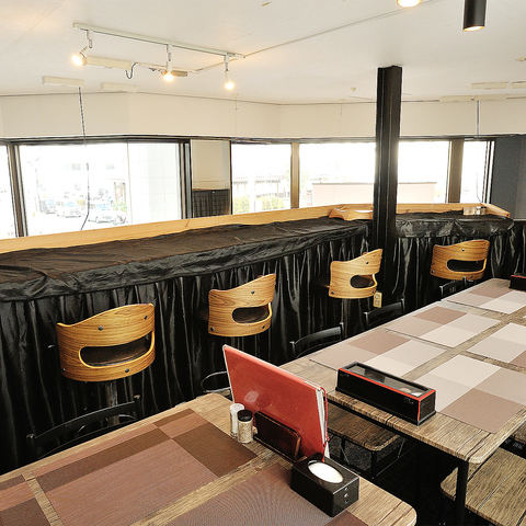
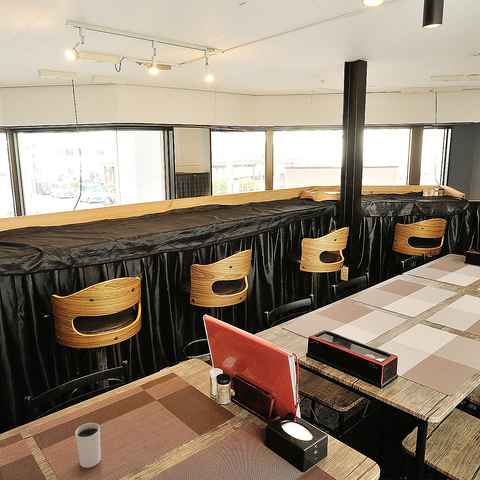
+ glass [74,422,102,469]
